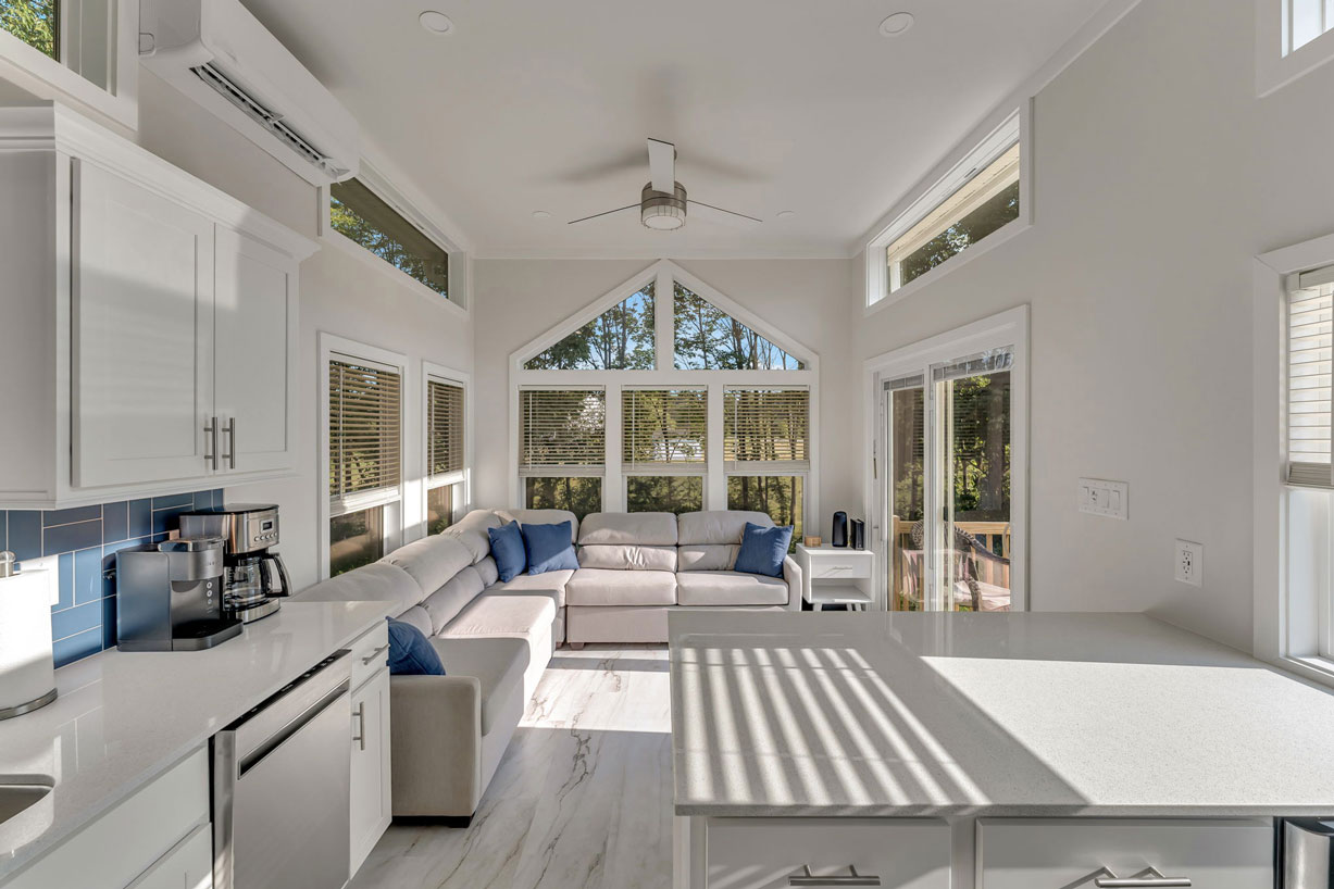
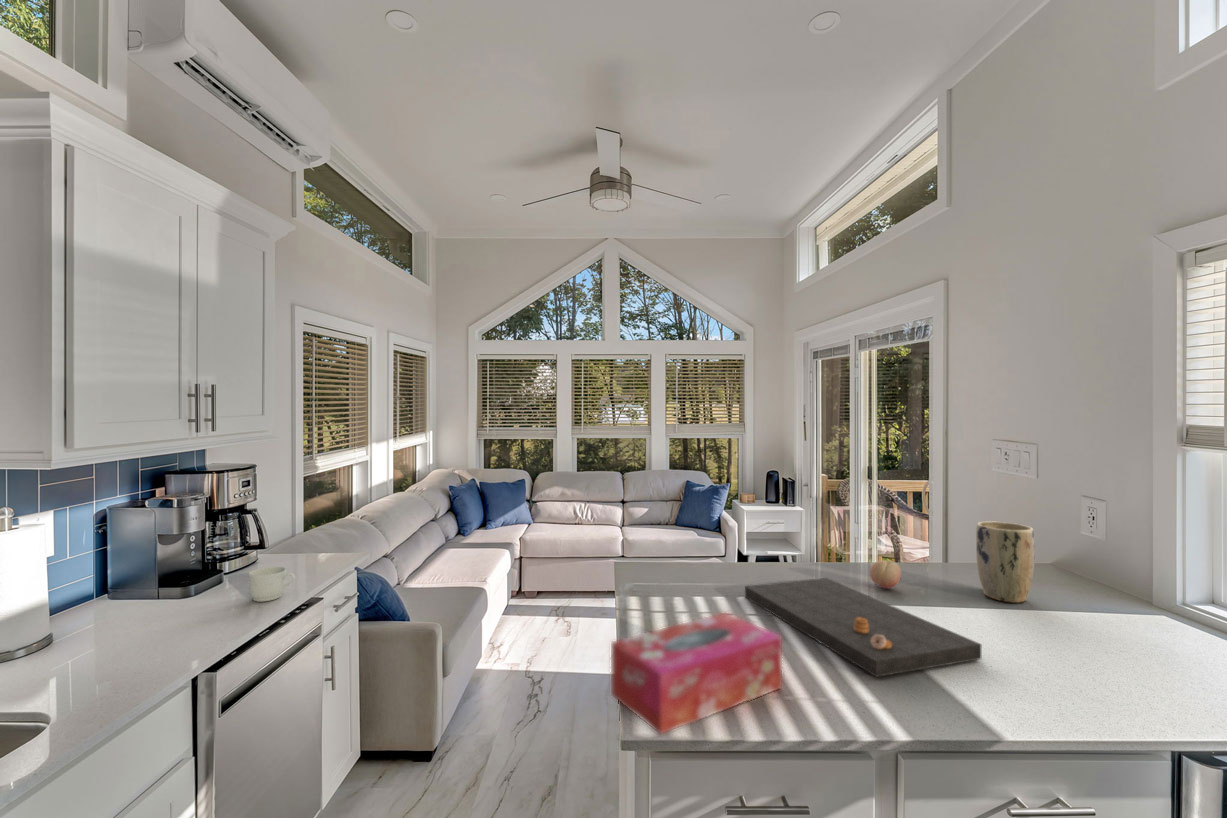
+ cutting board [744,577,982,678]
+ plant pot [975,520,1036,604]
+ fruit [869,559,902,589]
+ tissue box [610,611,783,735]
+ mug [248,566,296,603]
